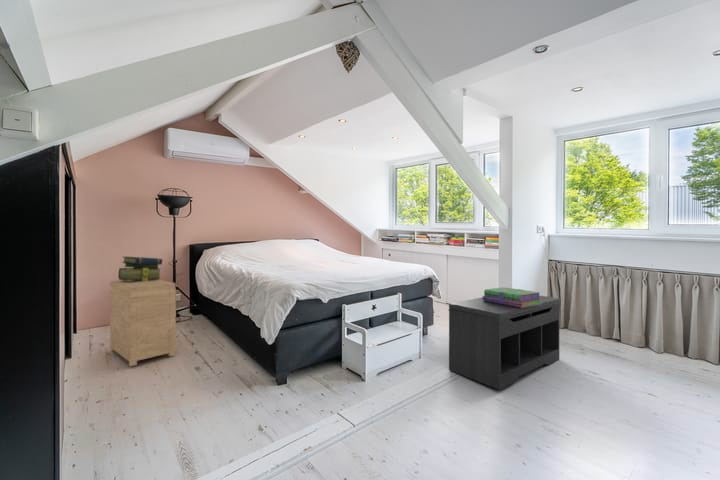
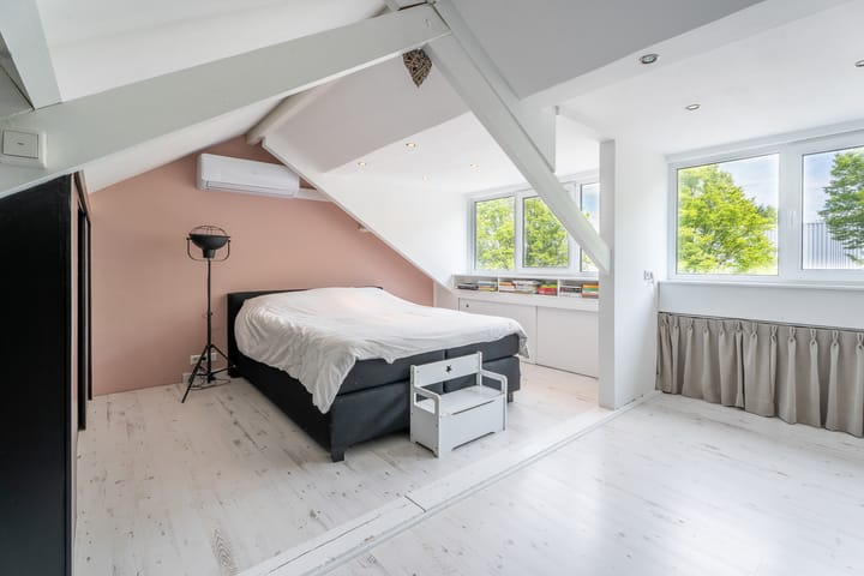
- stack of books [482,286,542,308]
- stack of books [117,256,163,281]
- bench [448,295,561,391]
- side table [109,279,177,367]
